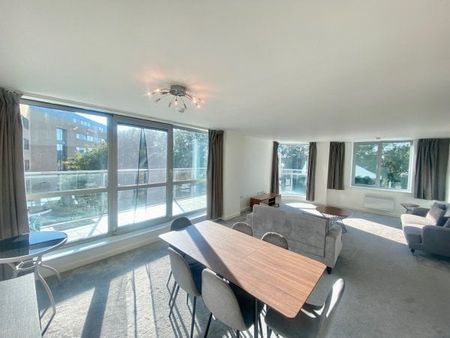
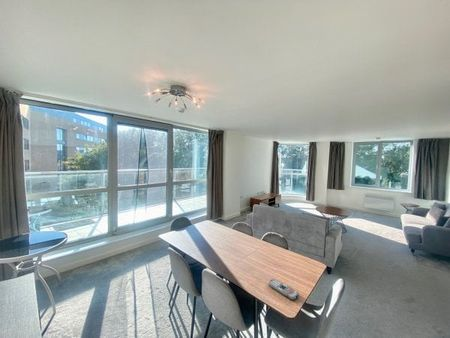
+ remote control [268,278,300,301]
